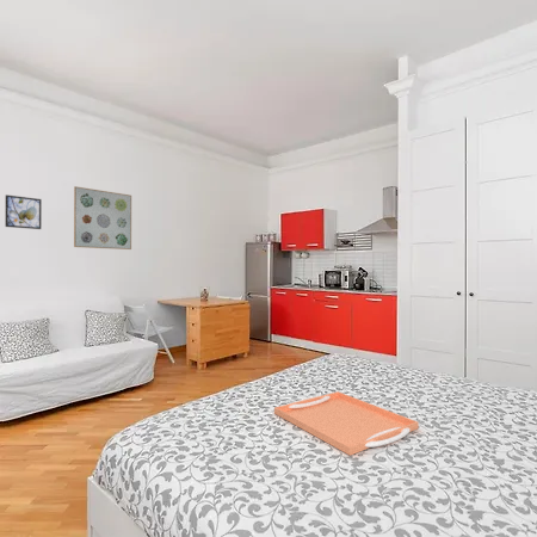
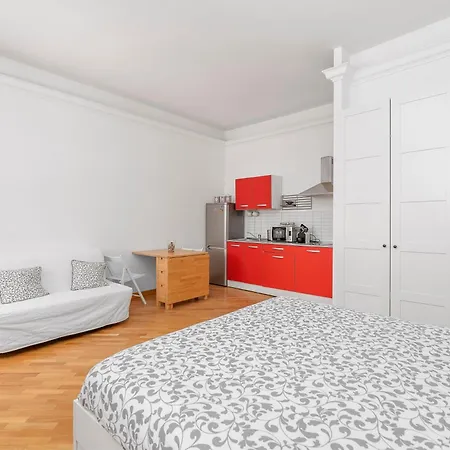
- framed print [4,193,43,230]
- serving tray [273,390,420,457]
- wall art [73,185,132,251]
